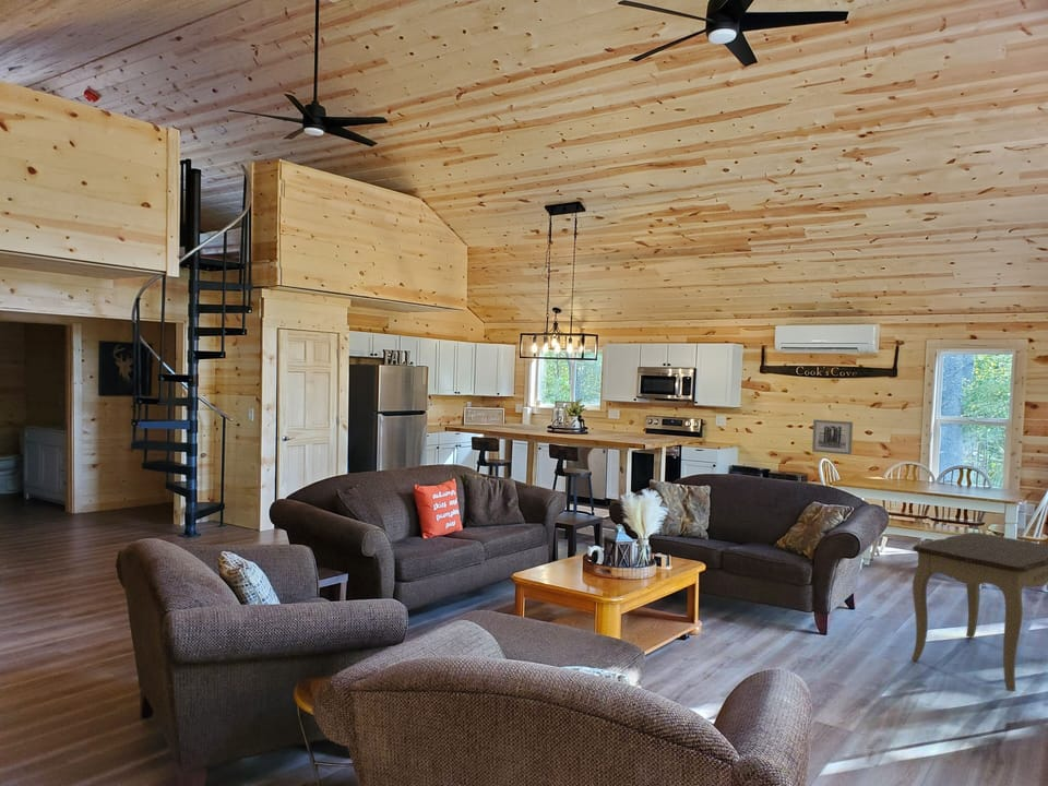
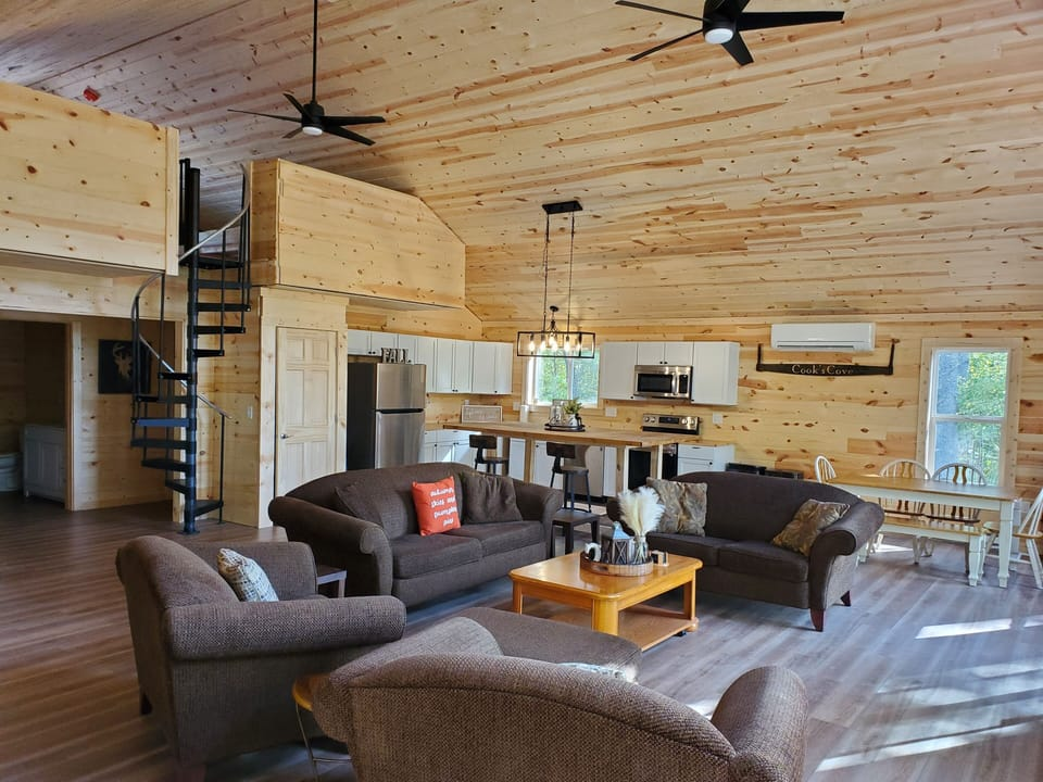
- wall art [811,418,854,456]
- side table [910,532,1048,692]
